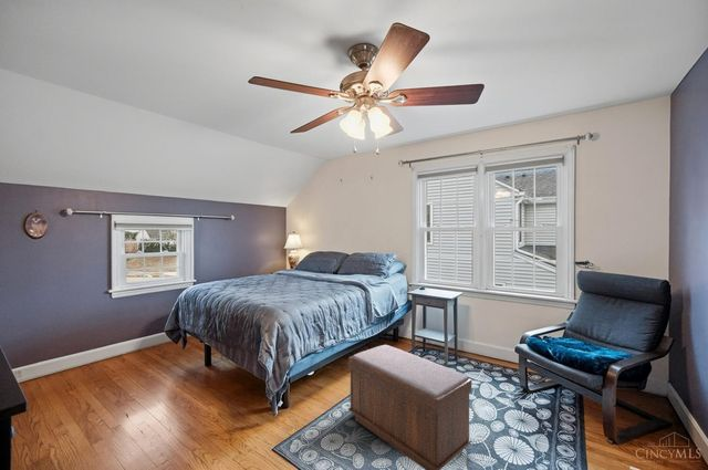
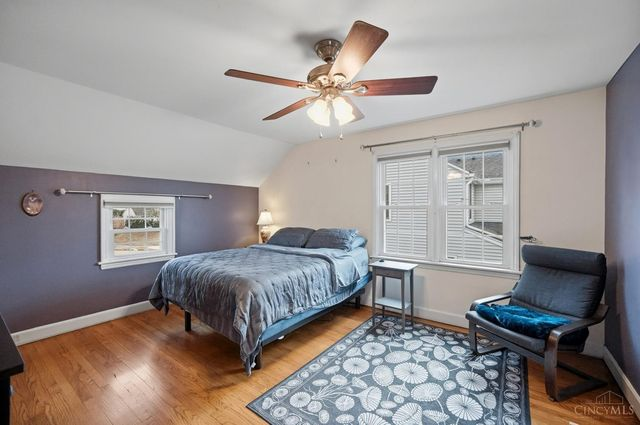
- bench [347,344,472,470]
